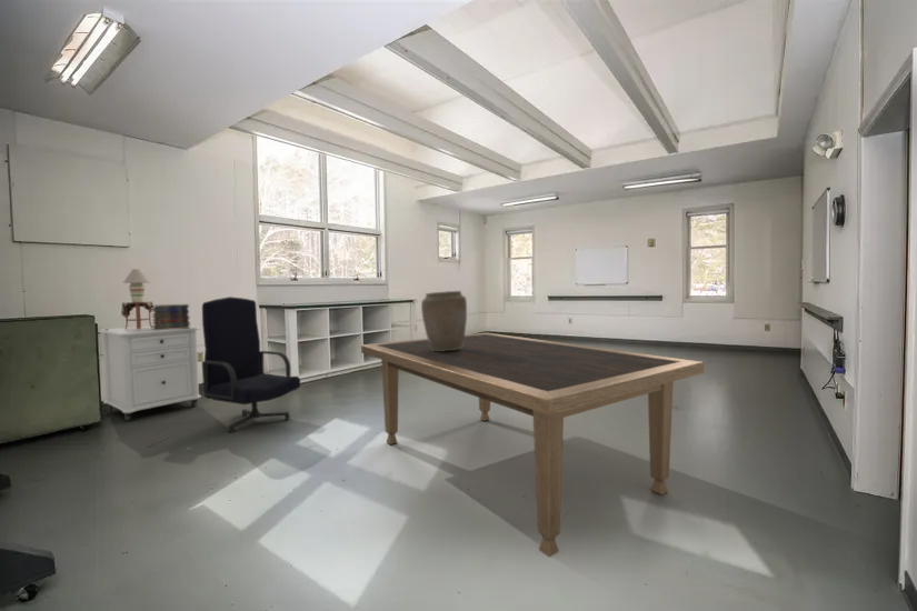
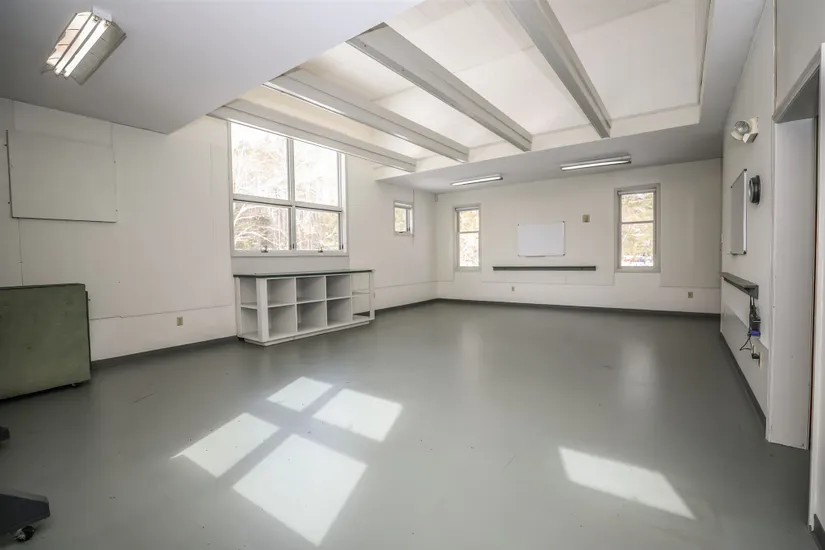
- table lamp [104,268,155,330]
- filing cabinet [98,325,202,422]
- office chair [201,296,301,433]
- book stack [151,303,191,330]
- dining table [360,332,706,558]
- vase [420,290,468,351]
